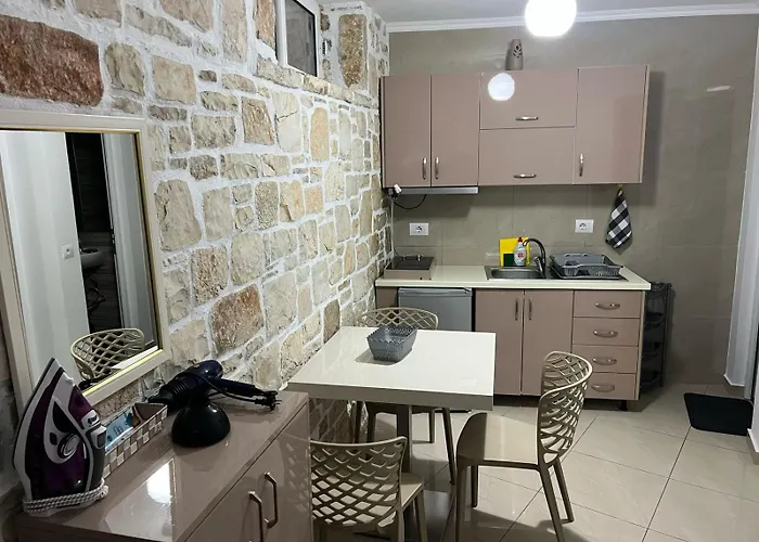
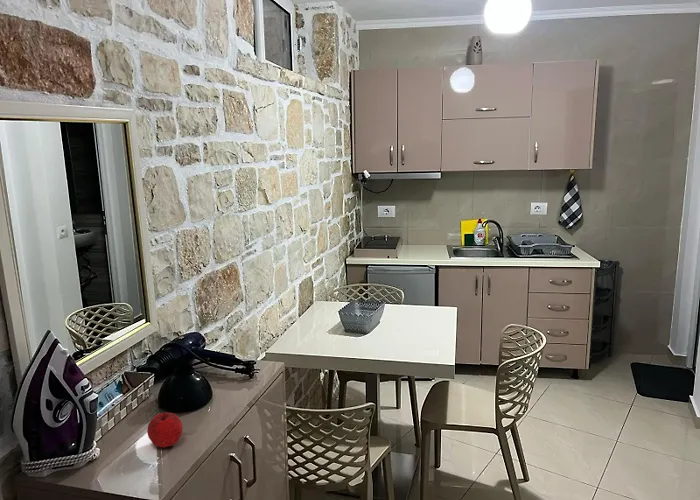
+ apple [146,411,184,449]
